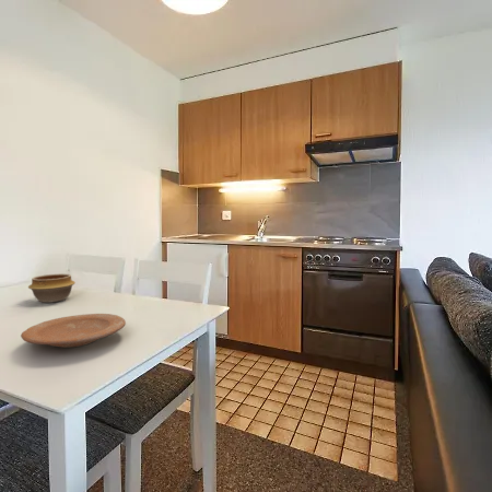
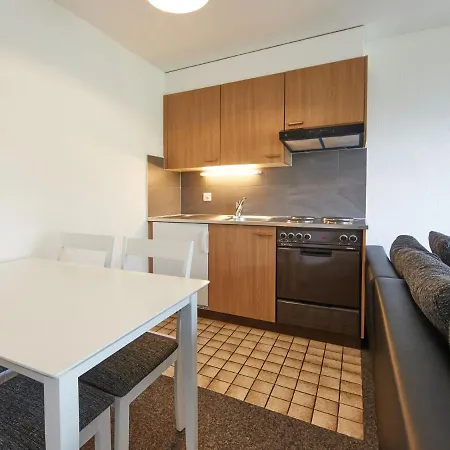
- bowl [27,272,77,304]
- plate [20,313,127,349]
